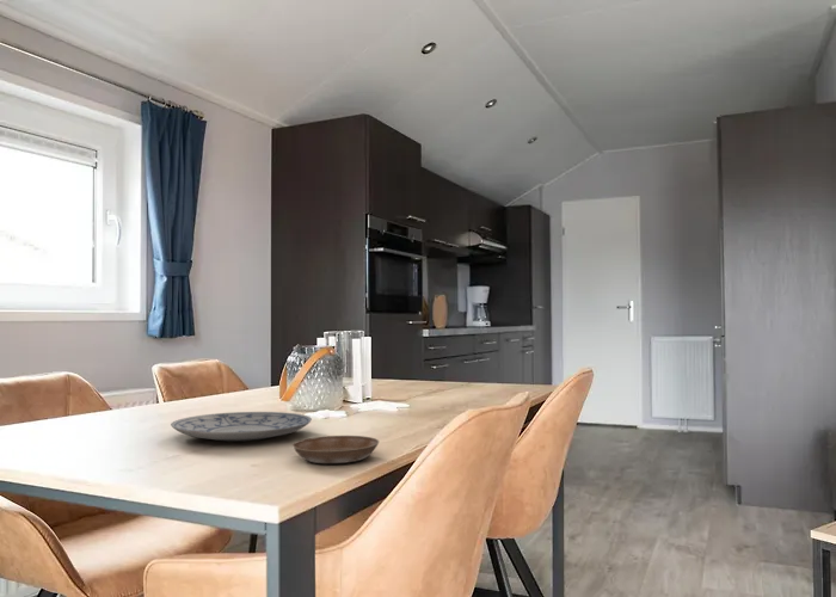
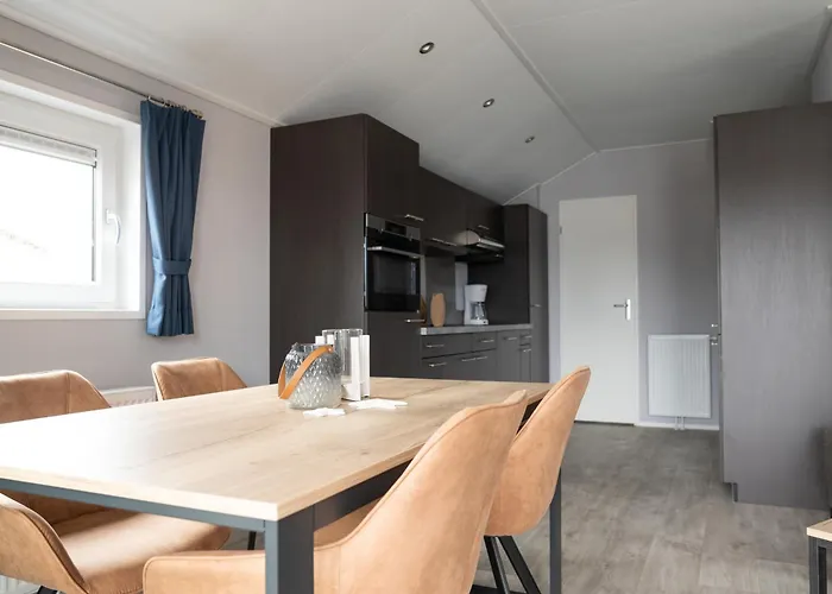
- plate [170,411,313,442]
- saucer [291,435,380,464]
